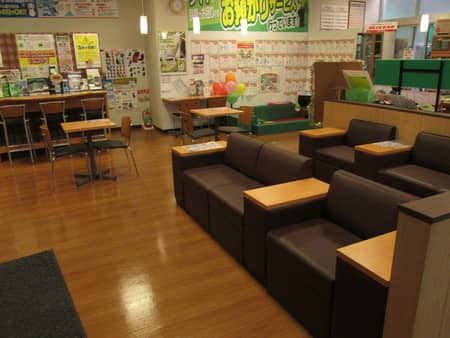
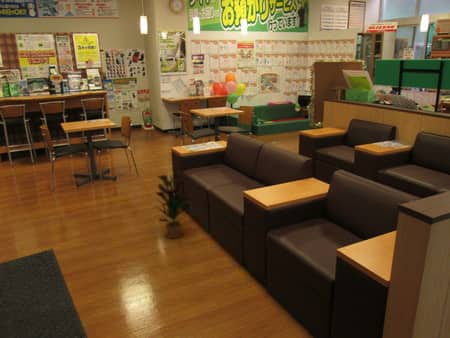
+ potted plant [155,173,193,239]
